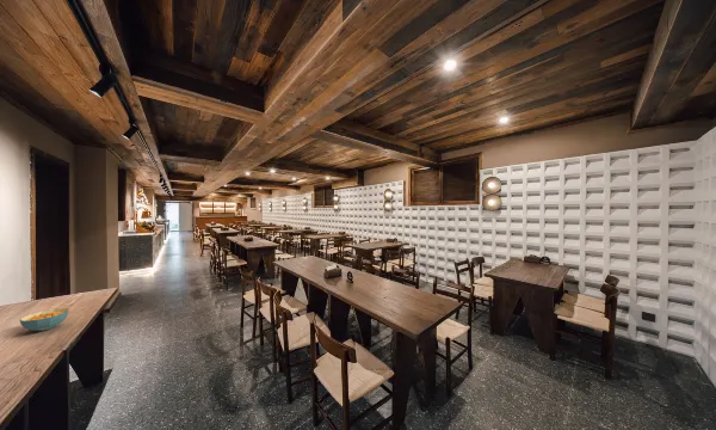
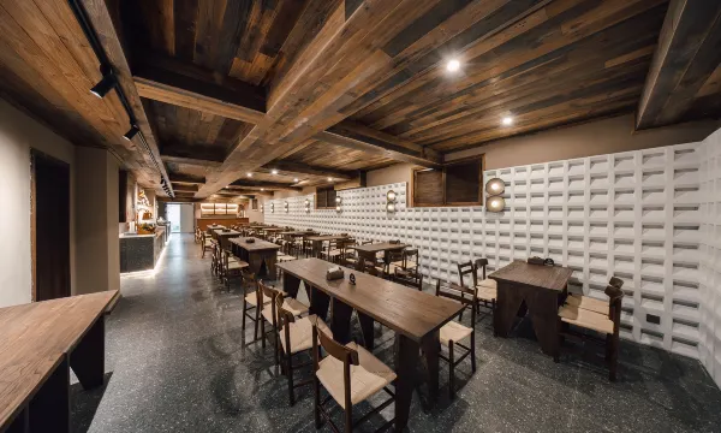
- cereal bowl [19,307,70,332]
